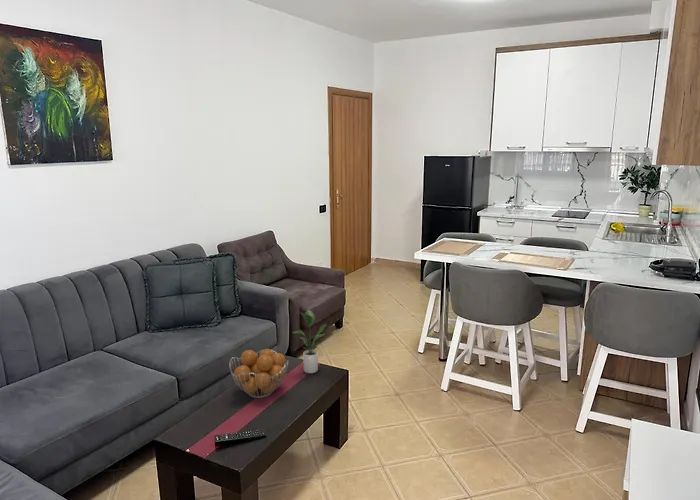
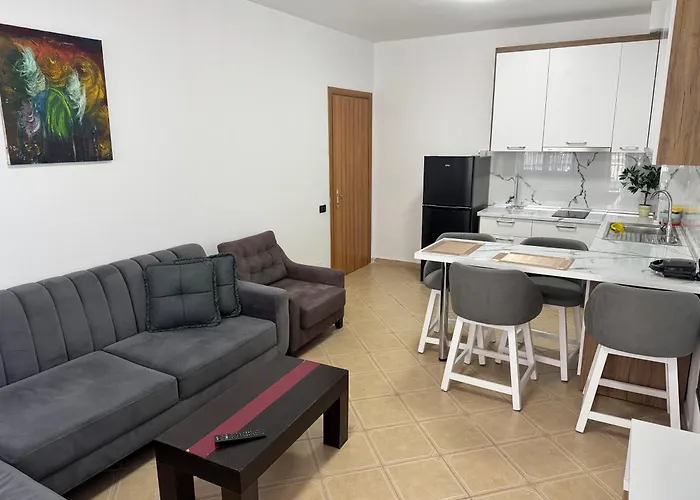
- fruit basket [228,348,290,399]
- potted plant [291,309,327,374]
